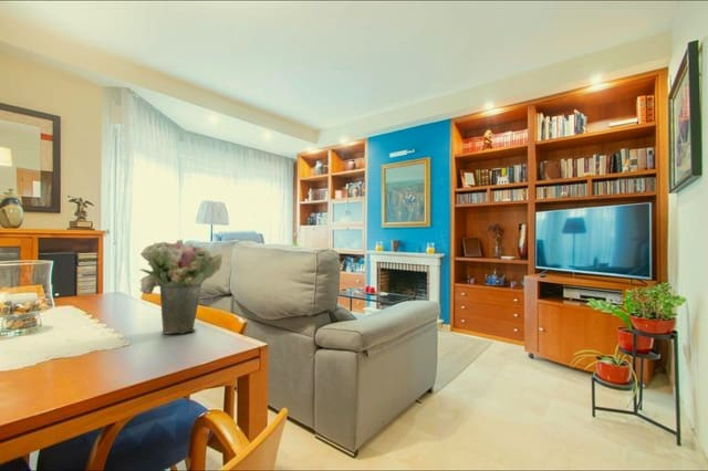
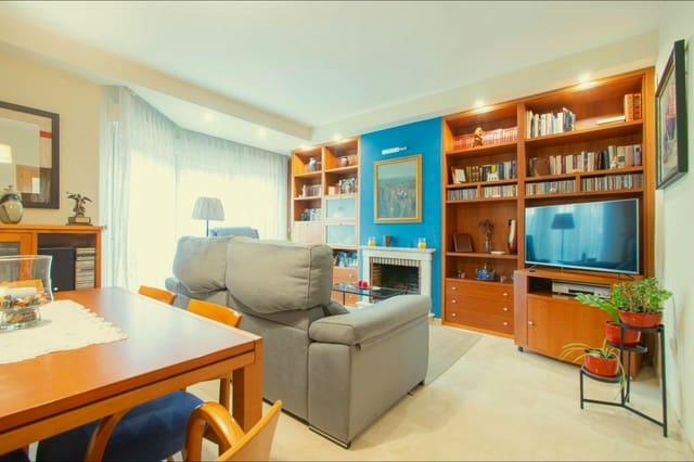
- flower bouquet [139,239,223,335]
